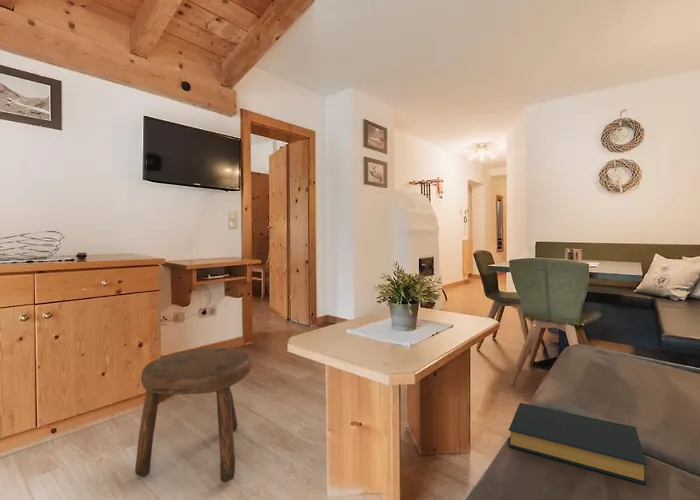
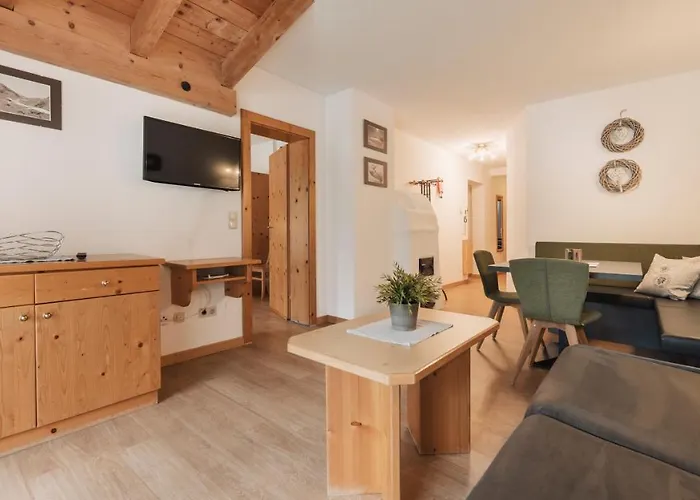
- stool [134,347,252,483]
- hardback book [508,402,648,486]
